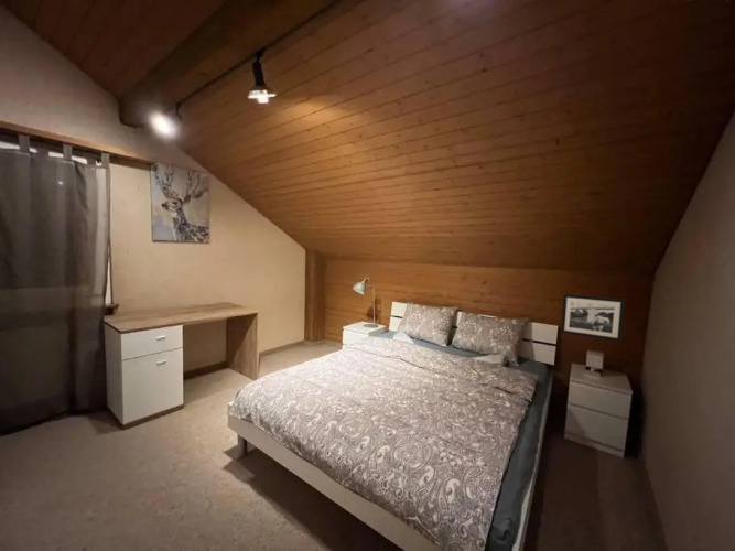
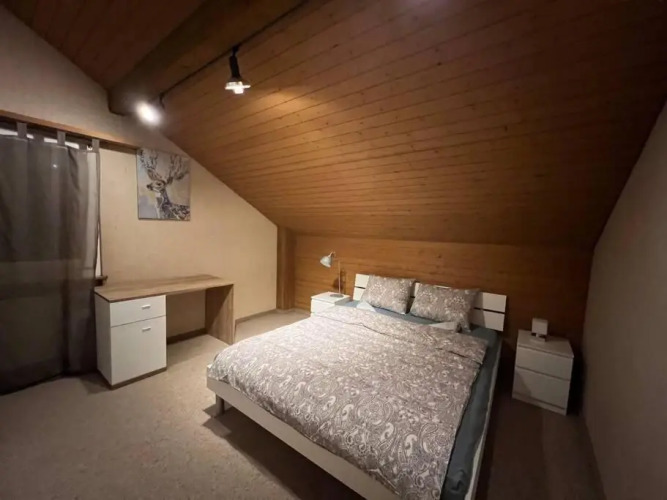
- picture frame [560,293,626,343]
